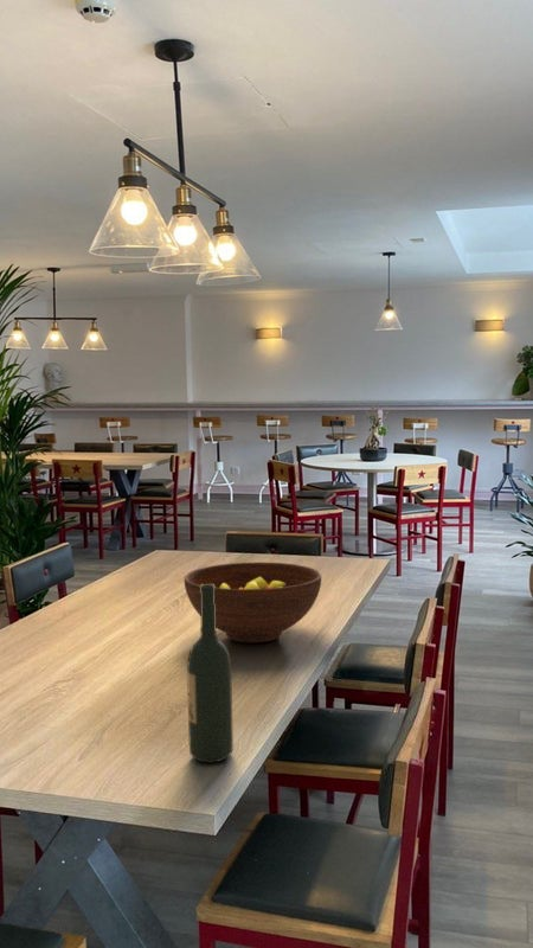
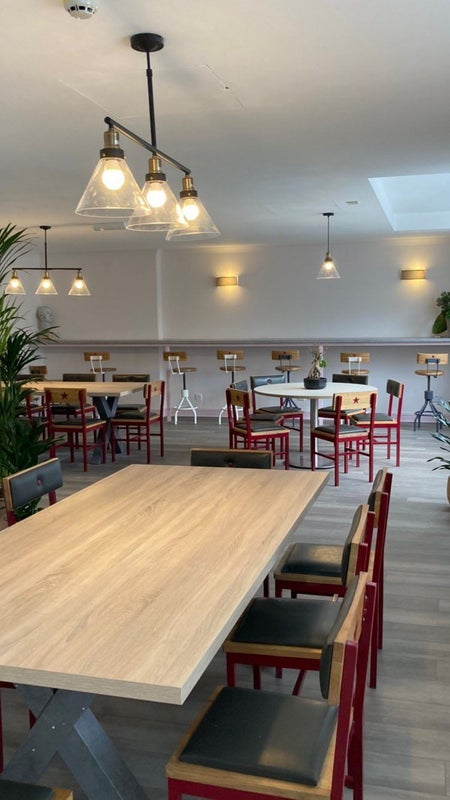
- wine bottle [186,584,235,764]
- fruit bowl [184,561,322,643]
